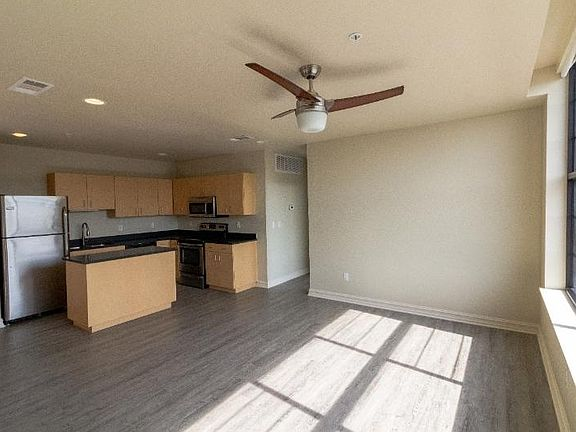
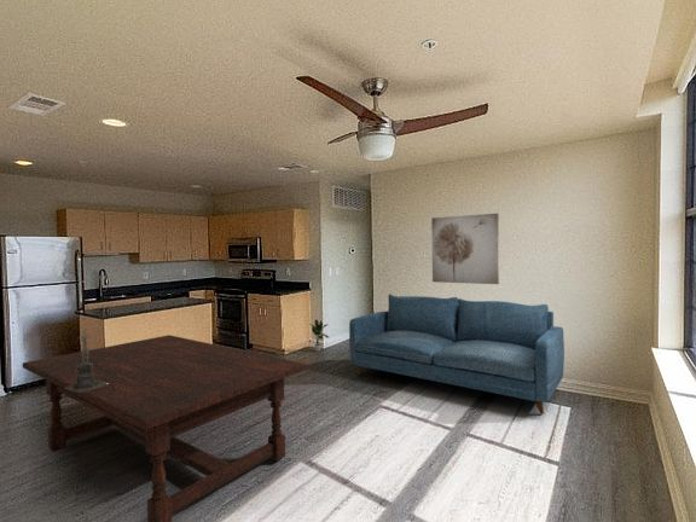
+ sofa [348,294,566,416]
+ dining table [22,334,309,522]
+ potted plant [308,318,330,353]
+ candle holder [66,326,109,393]
+ wall art [430,213,500,285]
